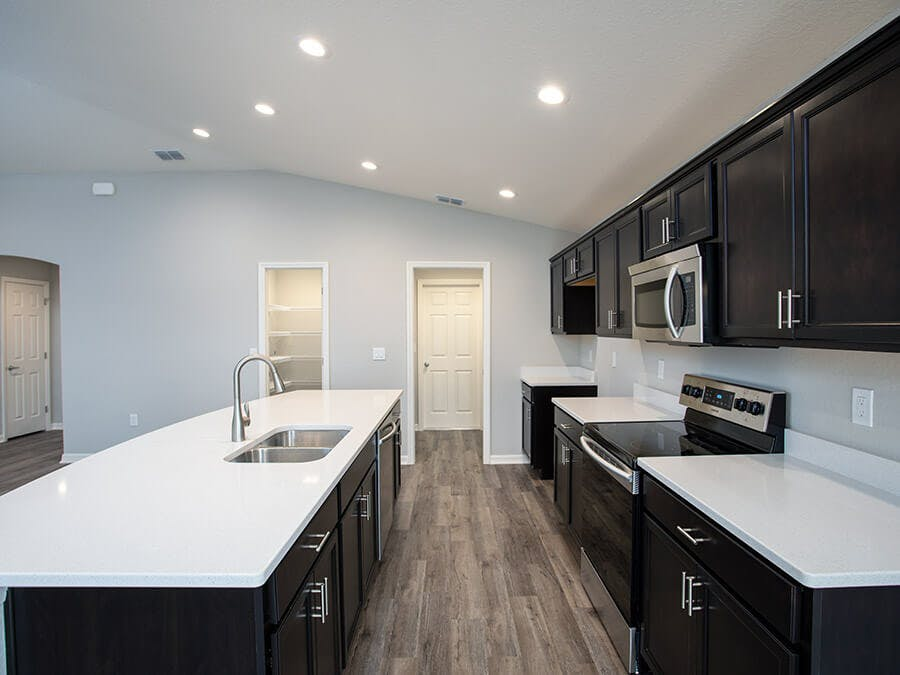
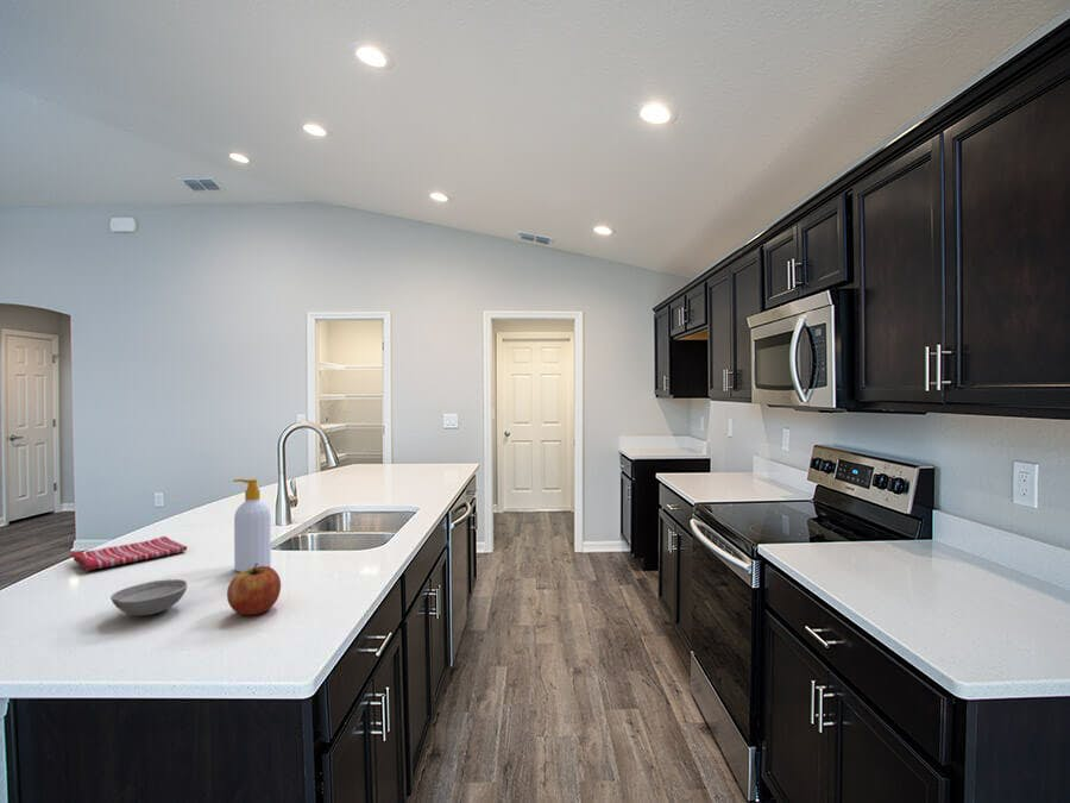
+ soap bottle [232,478,272,572]
+ bowl [109,578,189,616]
+ dish towel [69,535,189,572]
+ fruit [226,563,282,616]
